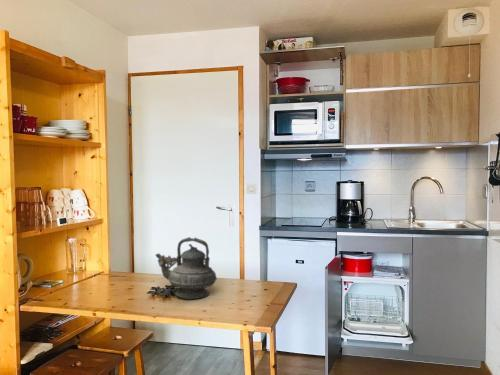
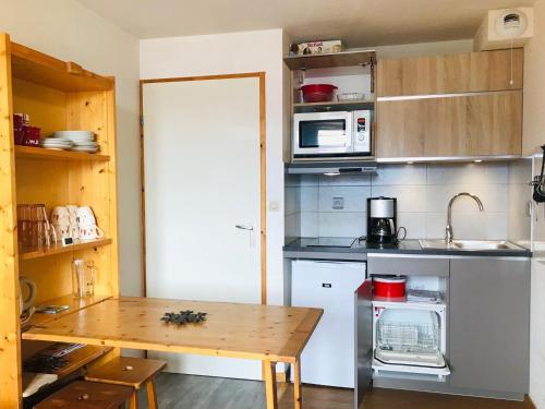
- teapot [154,236,218,300]
